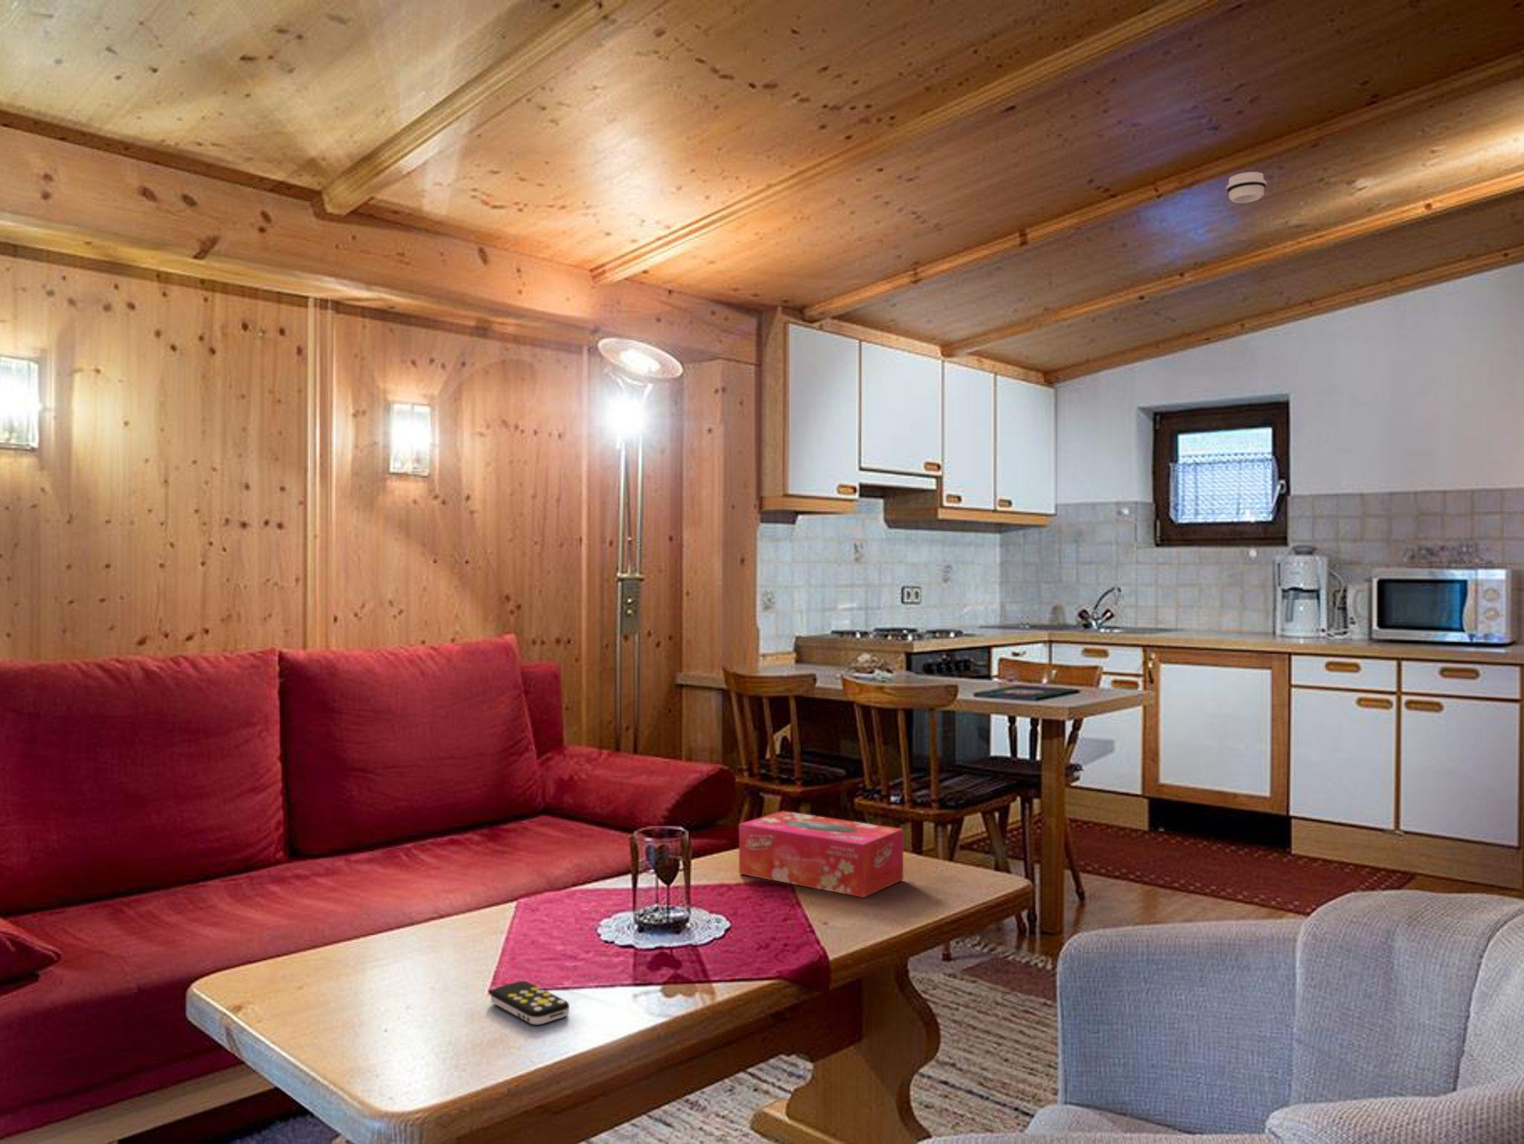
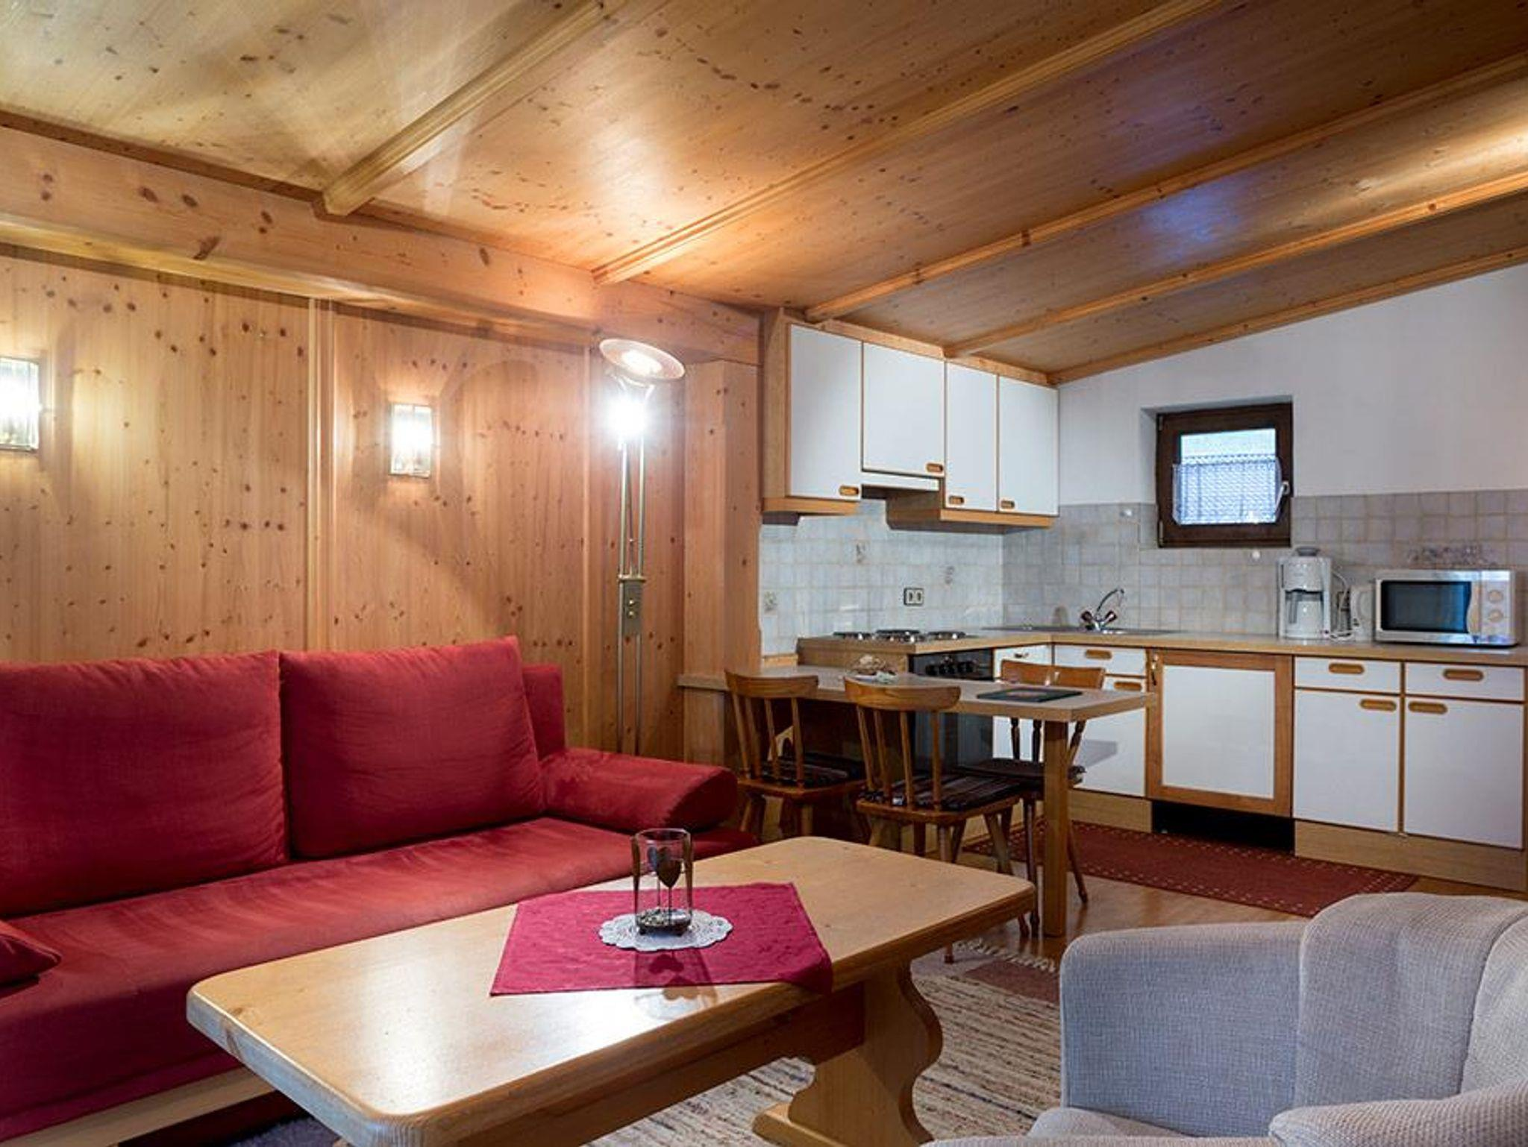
- tissue box [738,810,904,899]
- remote control [489,981,570,1026]
- smoke detector [1226,171,1267,204]
